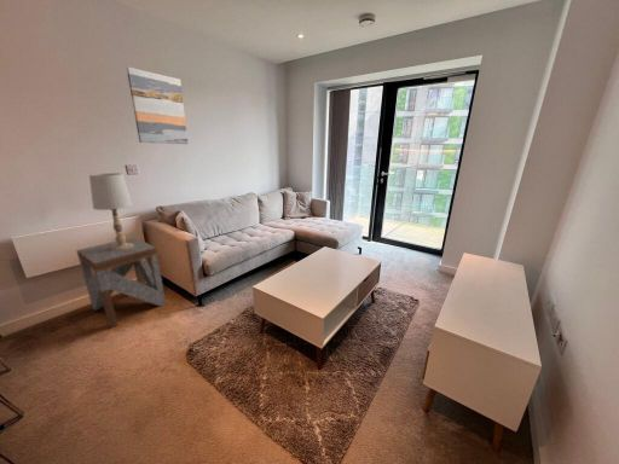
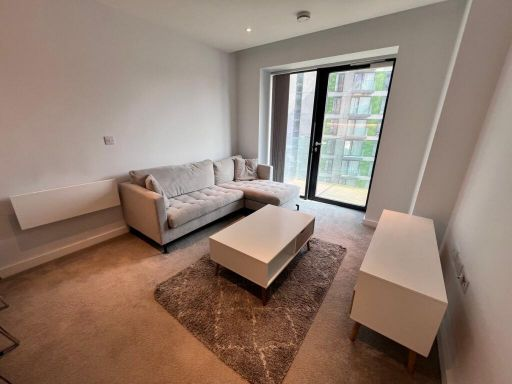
- side table [75,237,167,329]
- table lamp [88,172,134,250]
- wall art [126,66,190,145]
